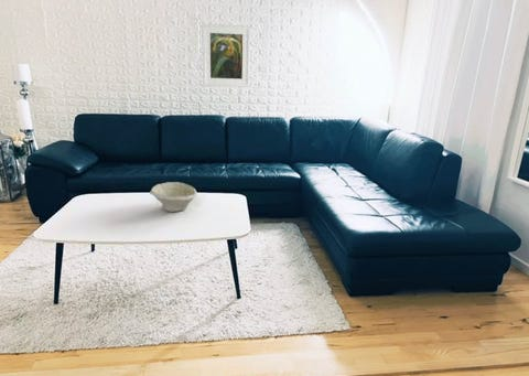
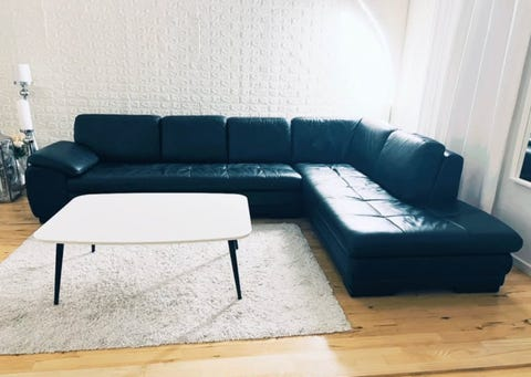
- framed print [201,23,251,88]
- bowl [149,181,199,213]
